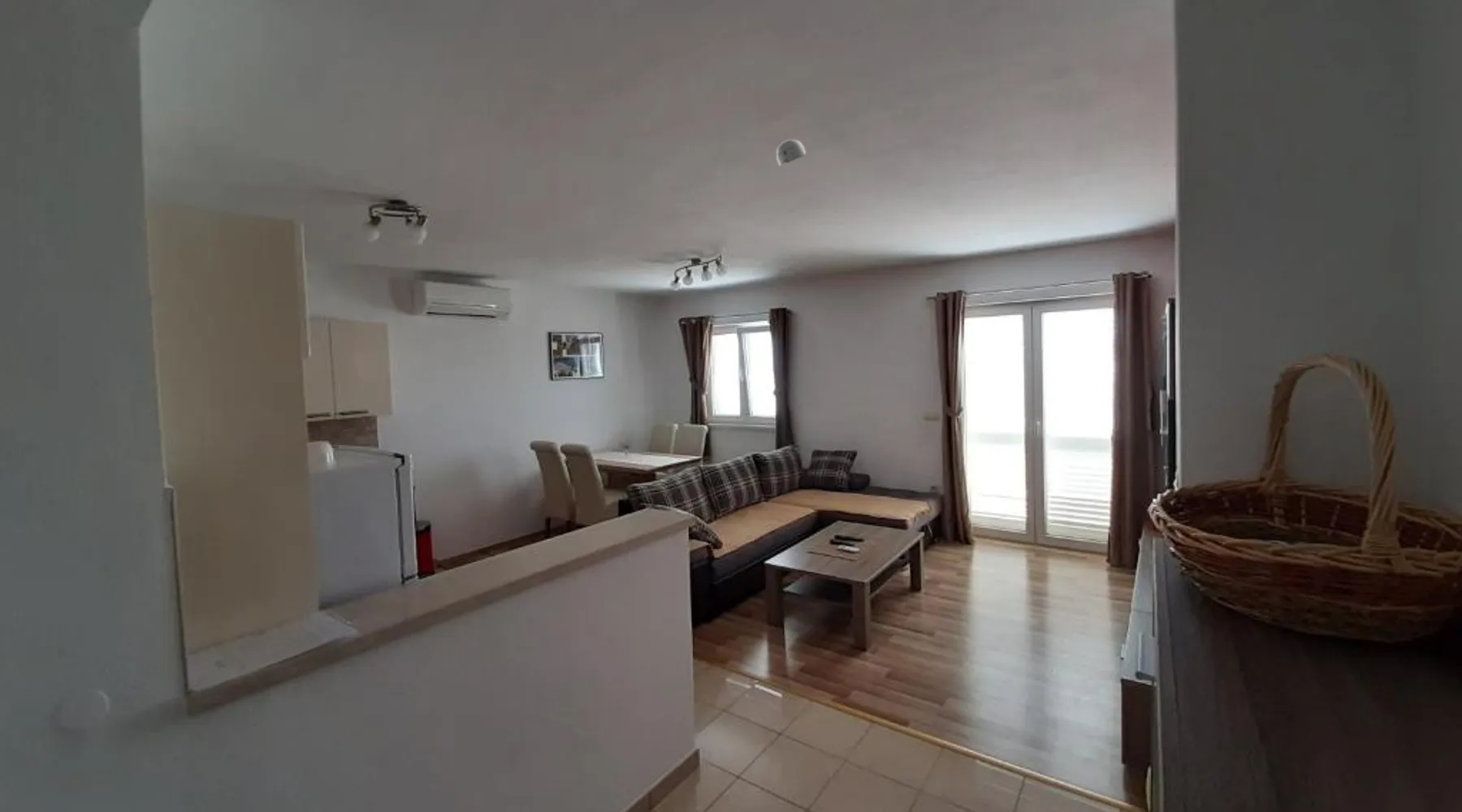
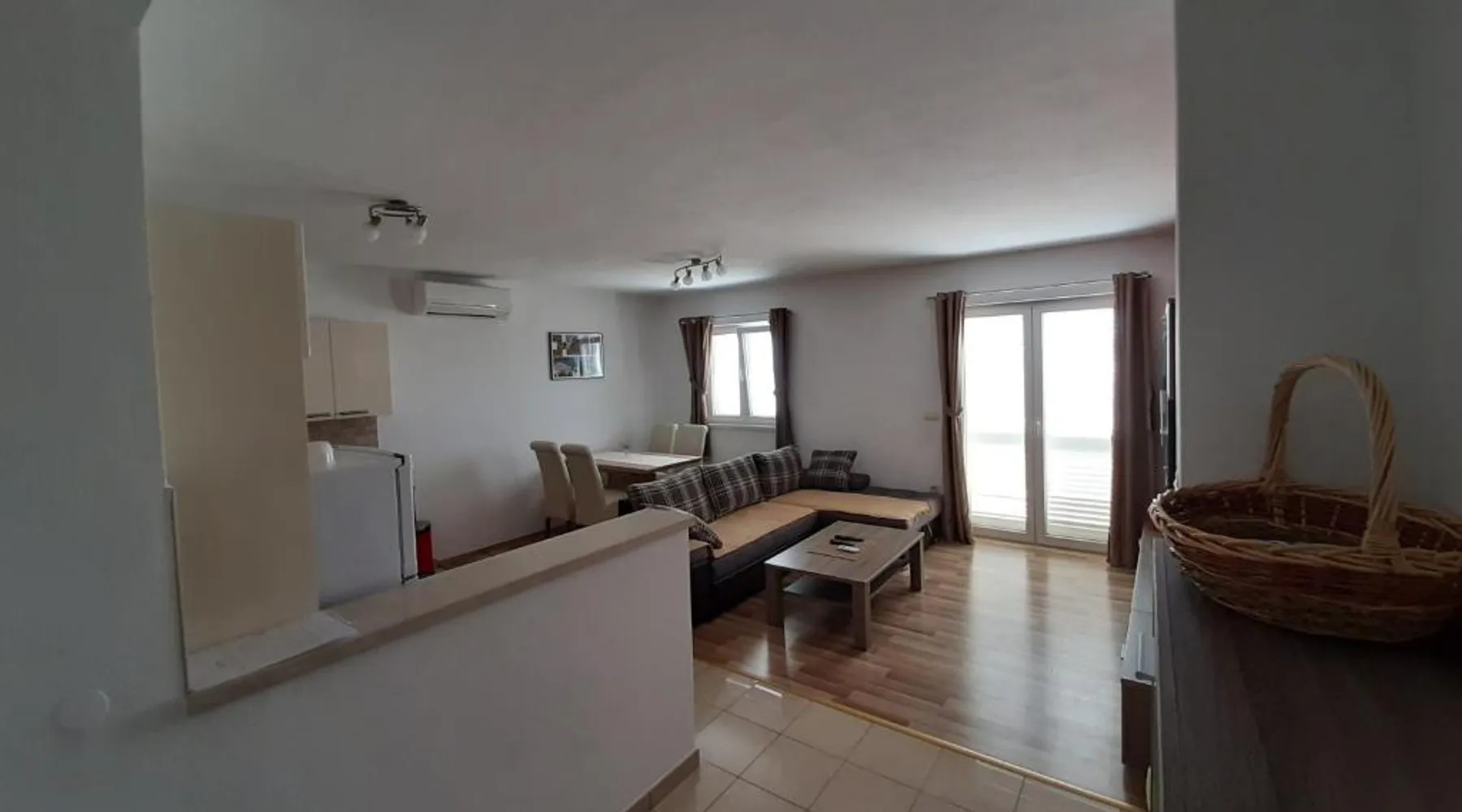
- smoke detector [776,139,807,166]
